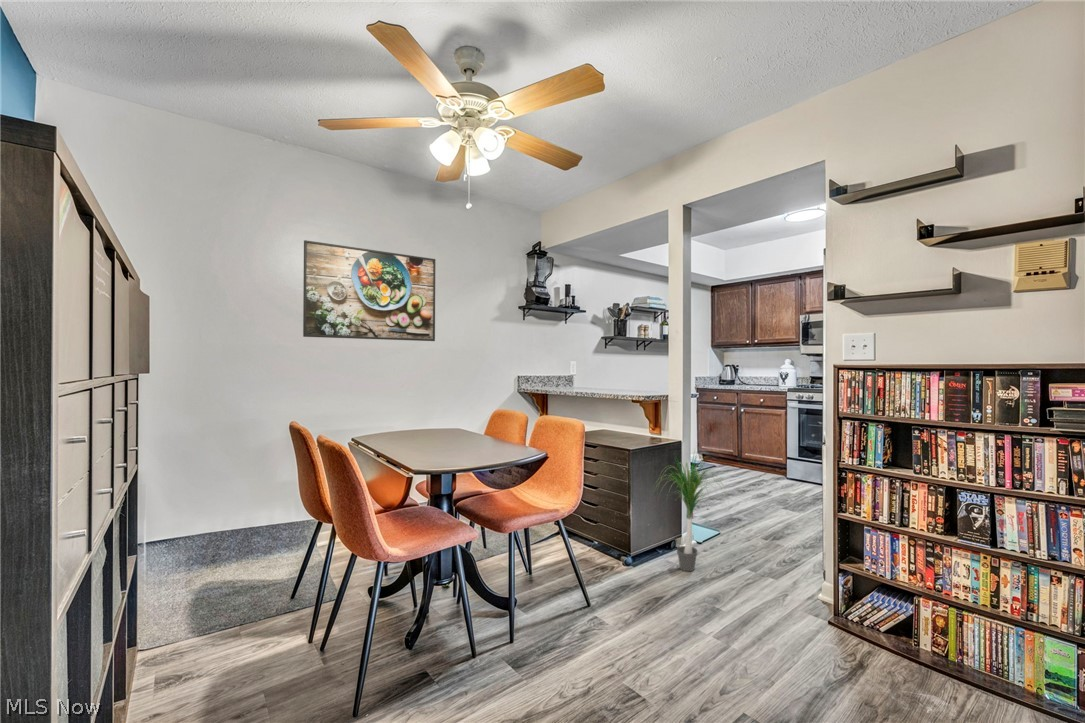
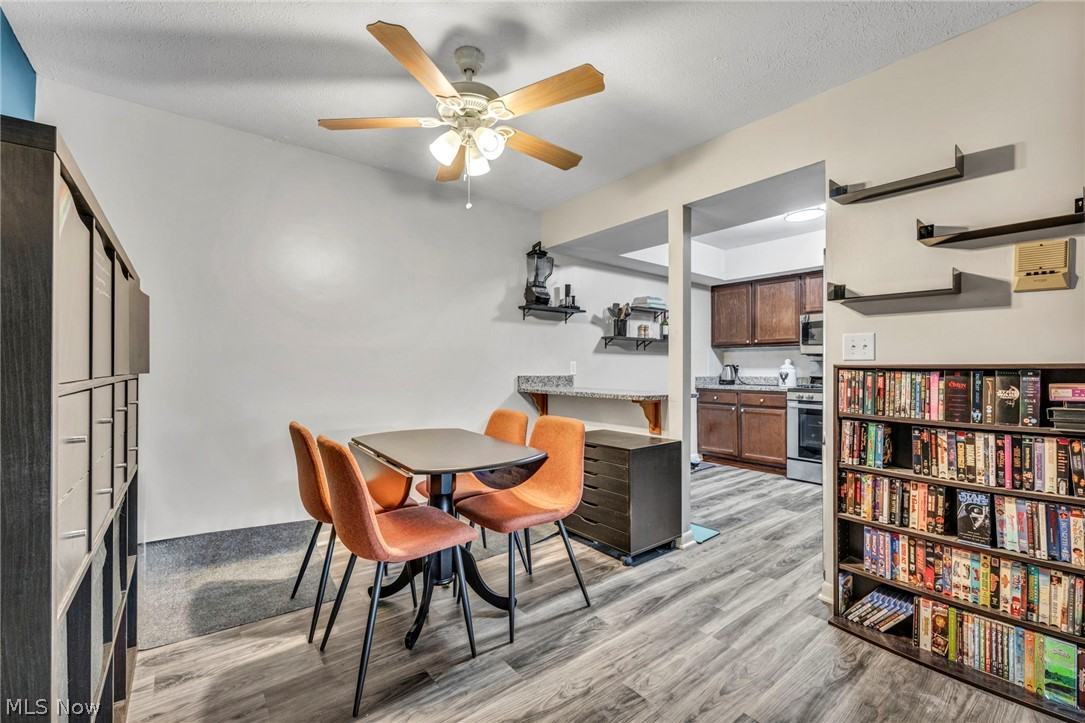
- potted plant [651,449,730,572]
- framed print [302,239,436,342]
